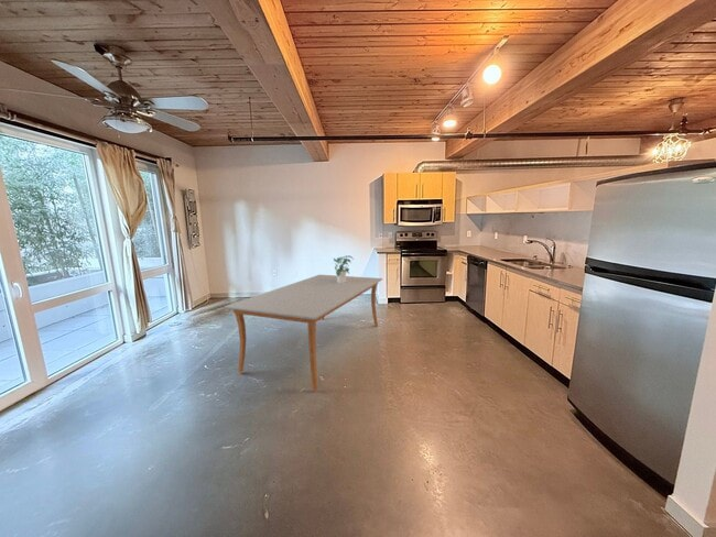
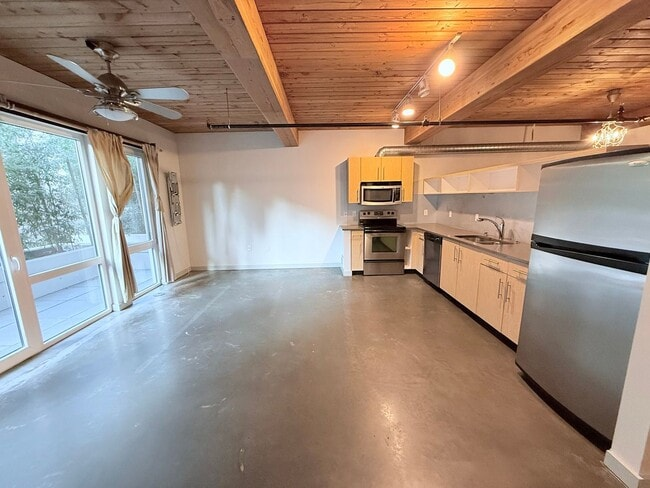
- dining table [224,274,383,392]
- potted plant [330,254,355,283]
